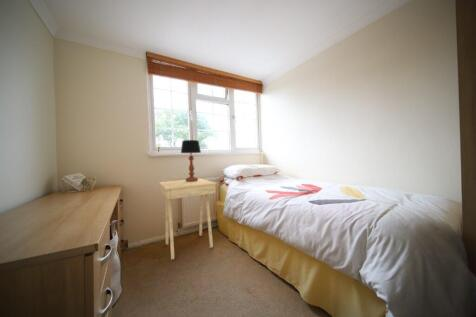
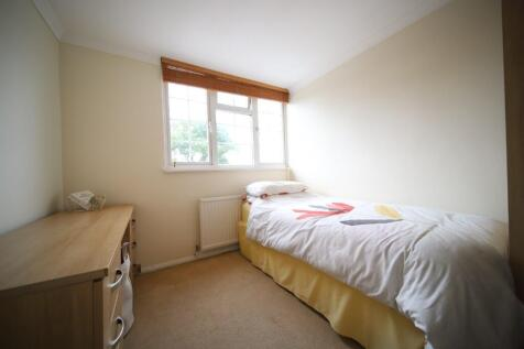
- side table [158,178,218,261]
- table lamp [180,139,202,182]
